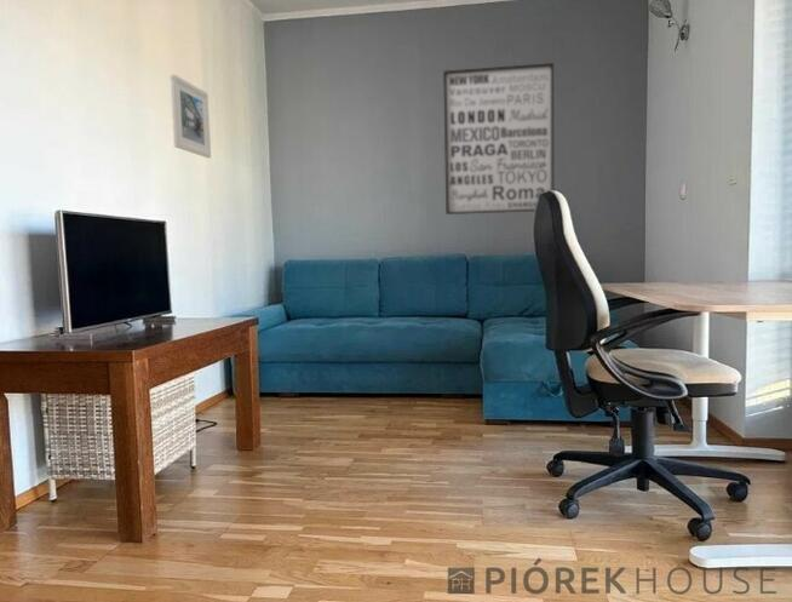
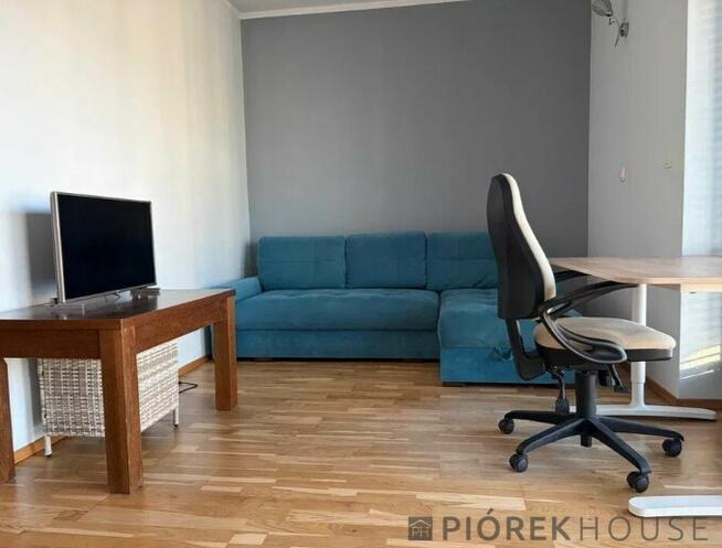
- wall art [442,62,555,216]
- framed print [168,73,212,159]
